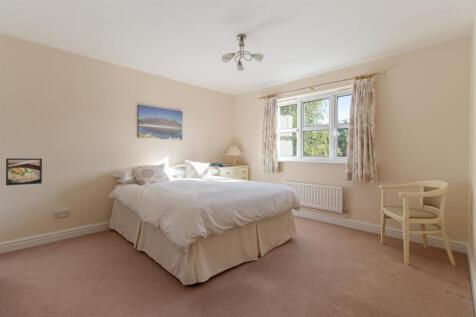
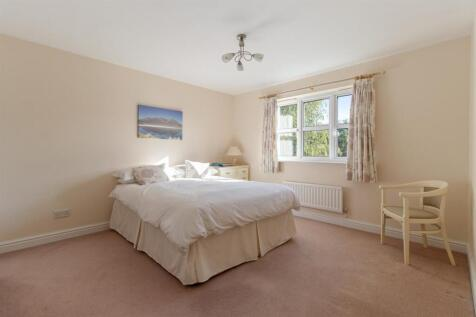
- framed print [5,157,43,187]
